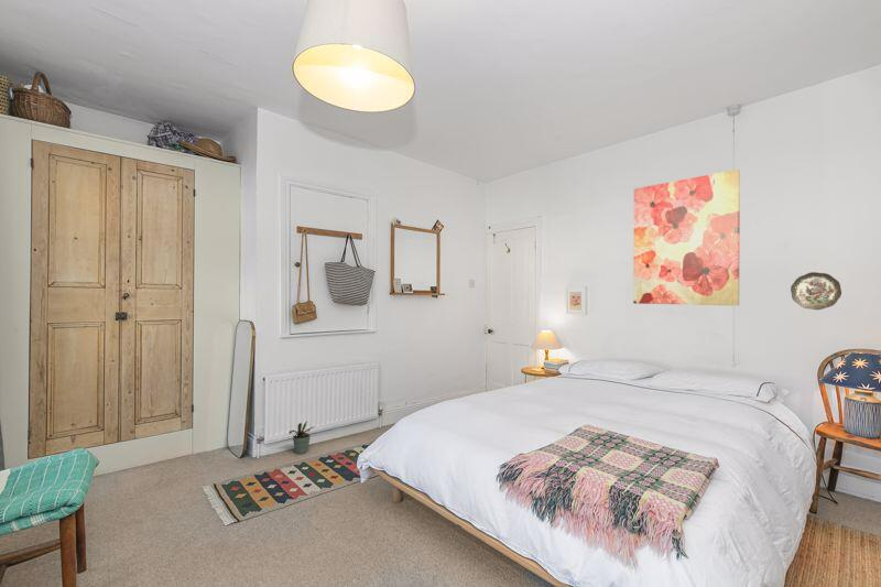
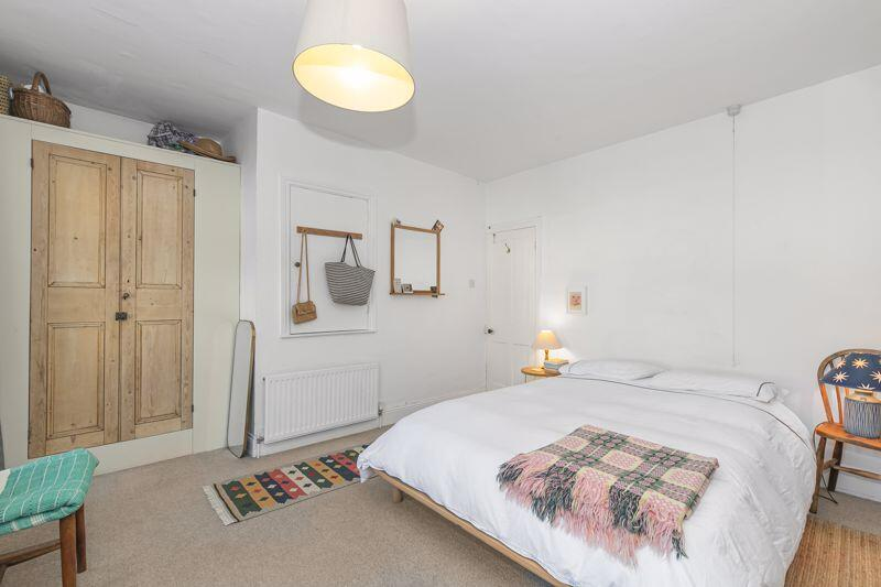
- decorative plate [790,271,842,311]
- potted plant [289,421,314,455]
- wall art [632,169,741,306]
